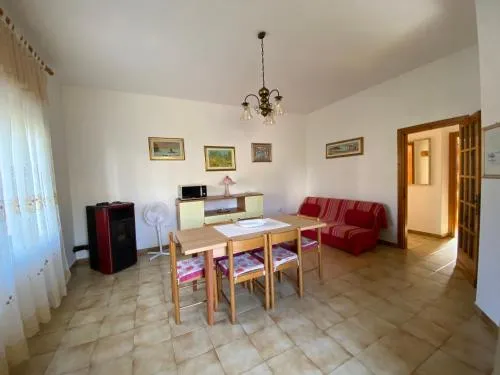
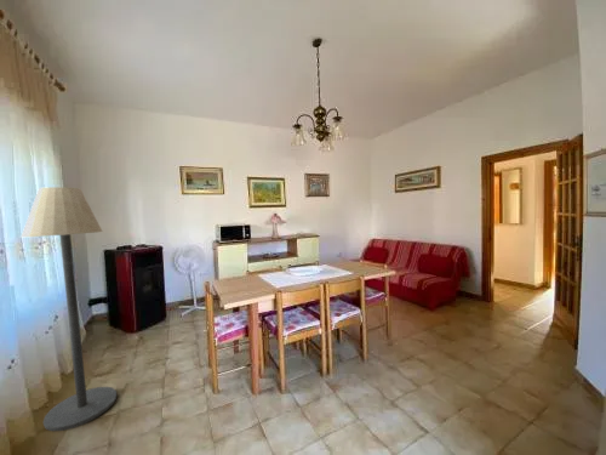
+ floor lamp [21,186,118,432]
